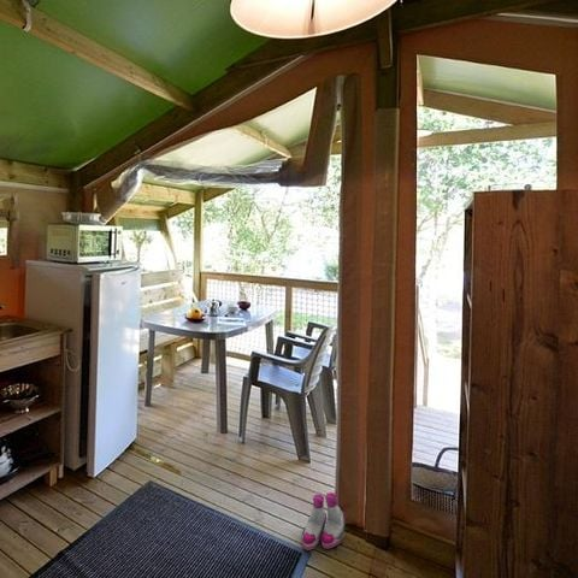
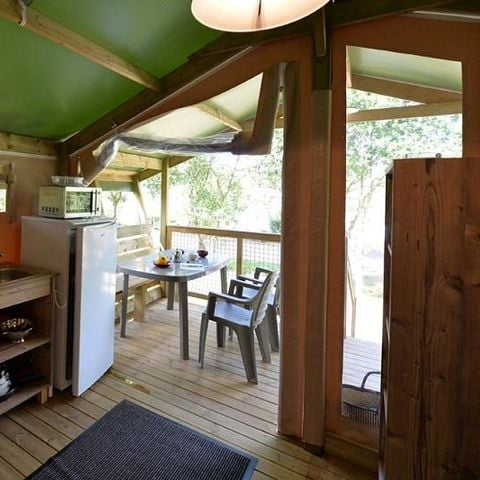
- boots [301,491,347,552]
